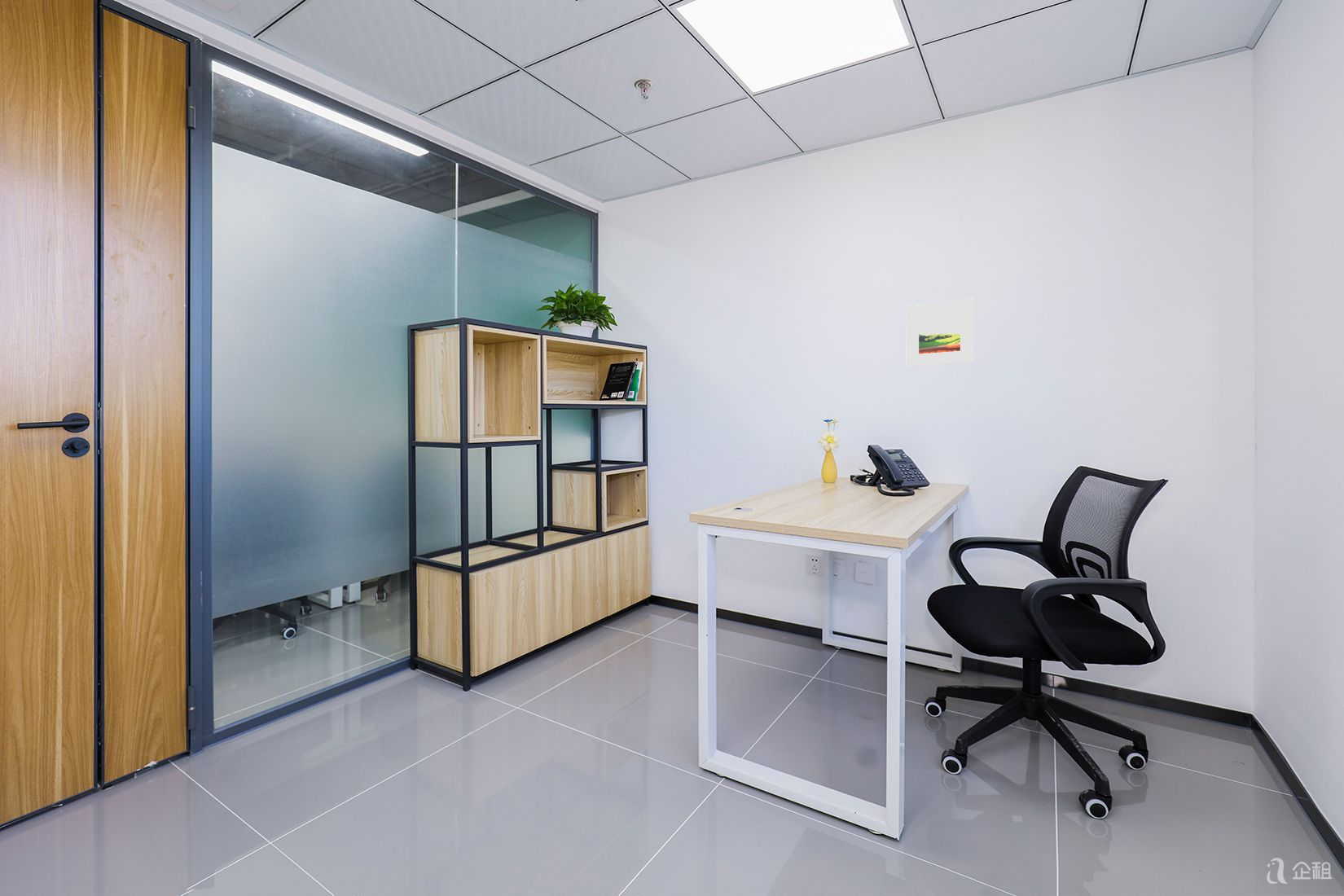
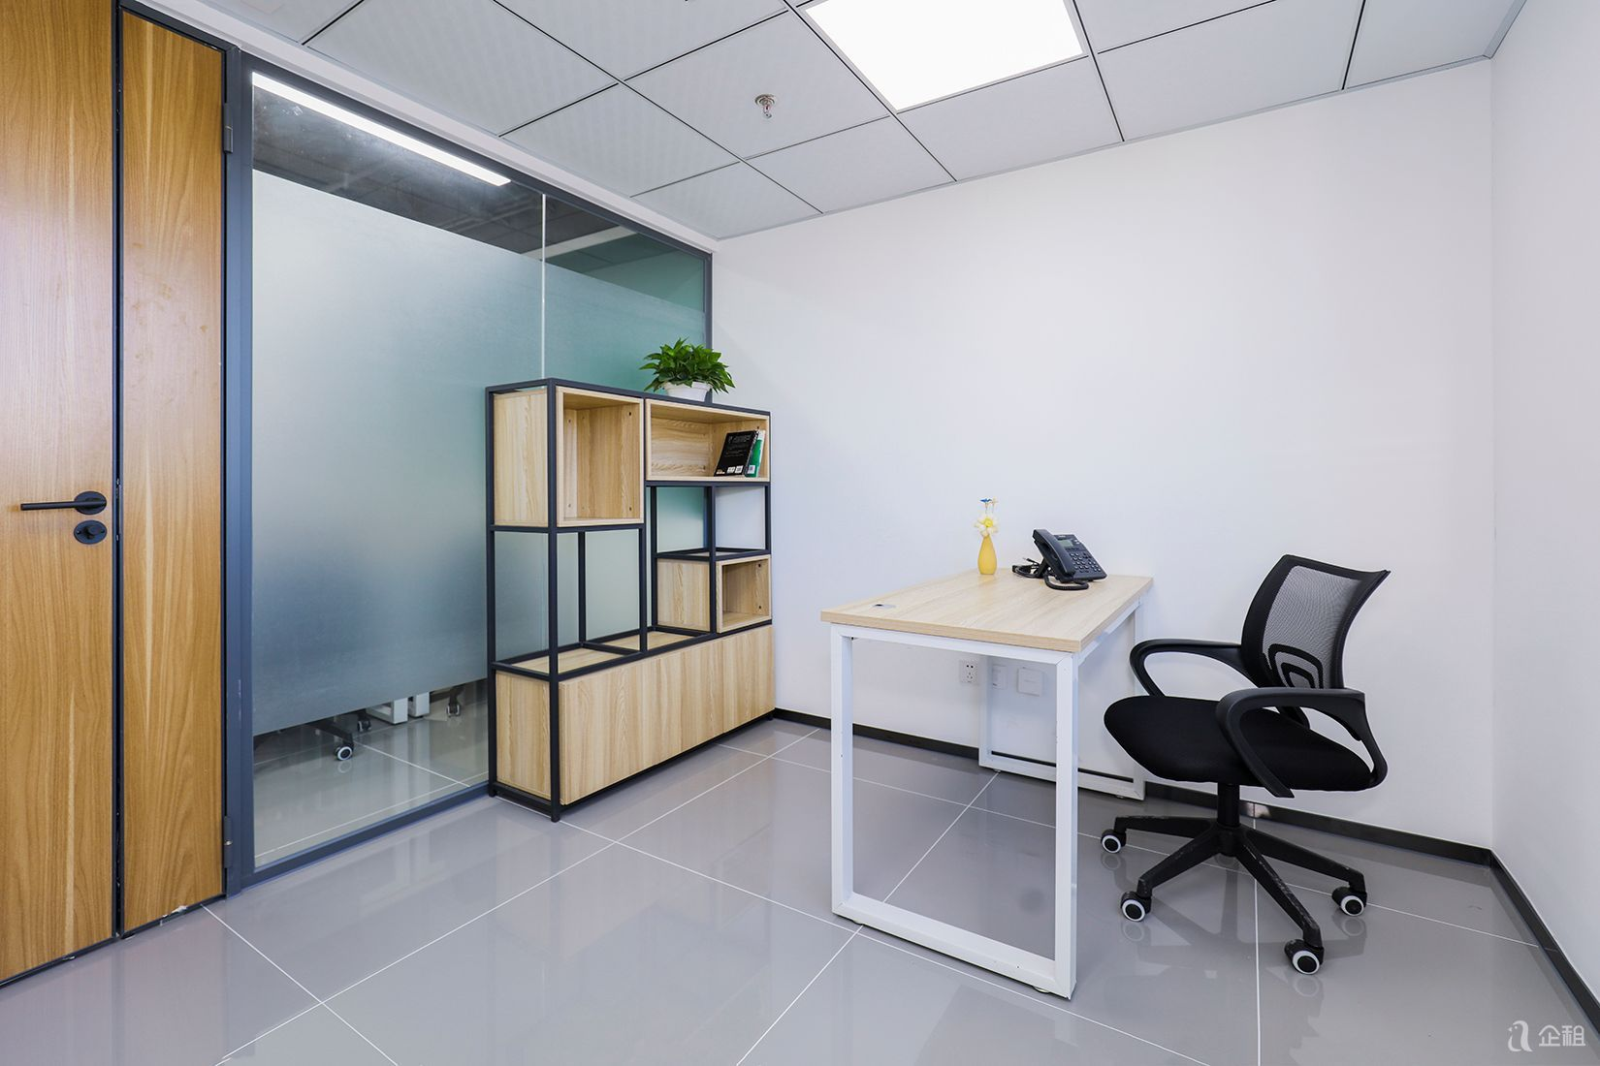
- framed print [906,298,975,367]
